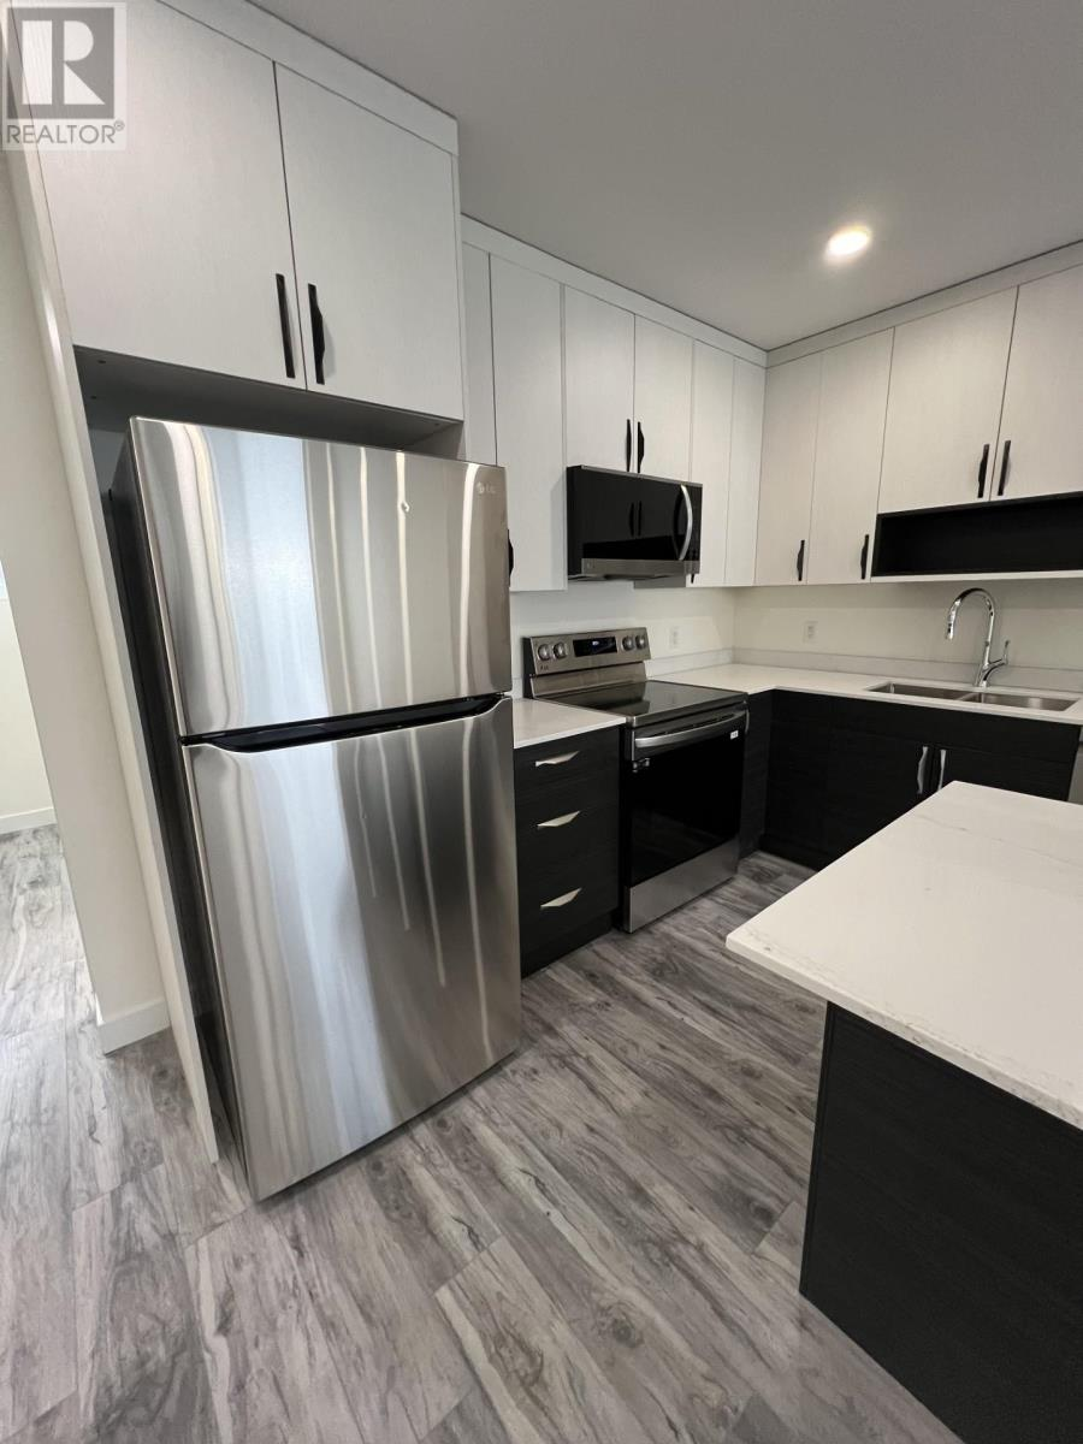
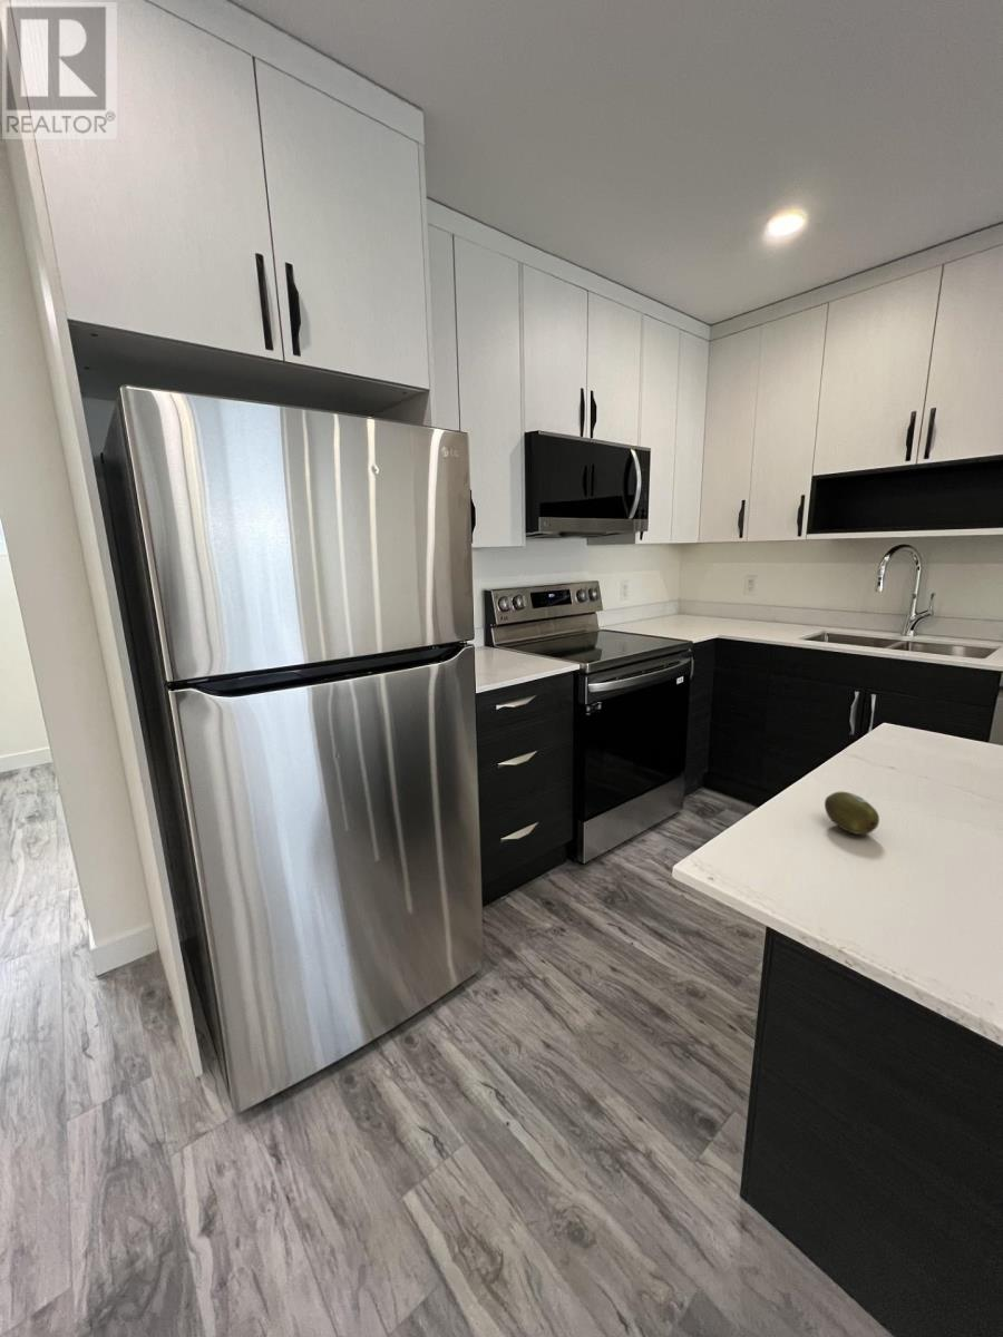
+ fruit [824,791,880,836]
